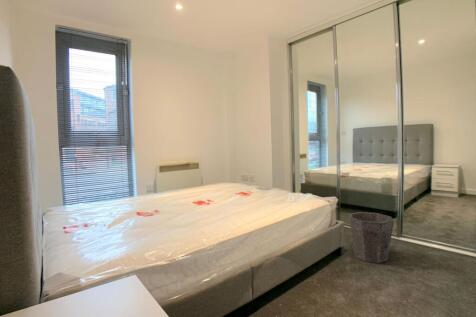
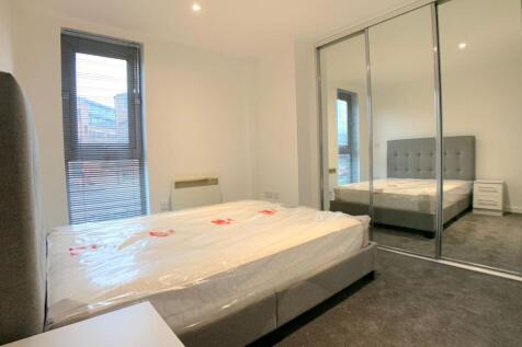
- waste bin [348,211,395,264]
